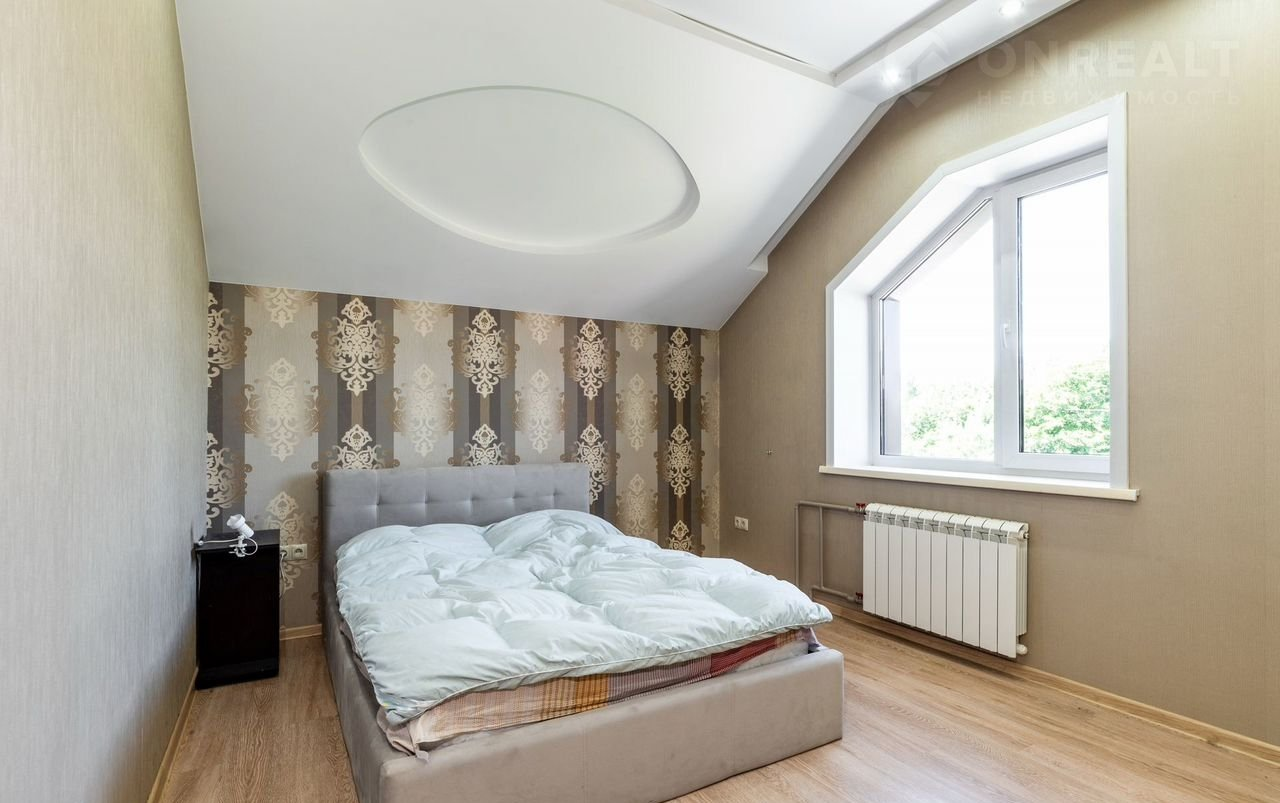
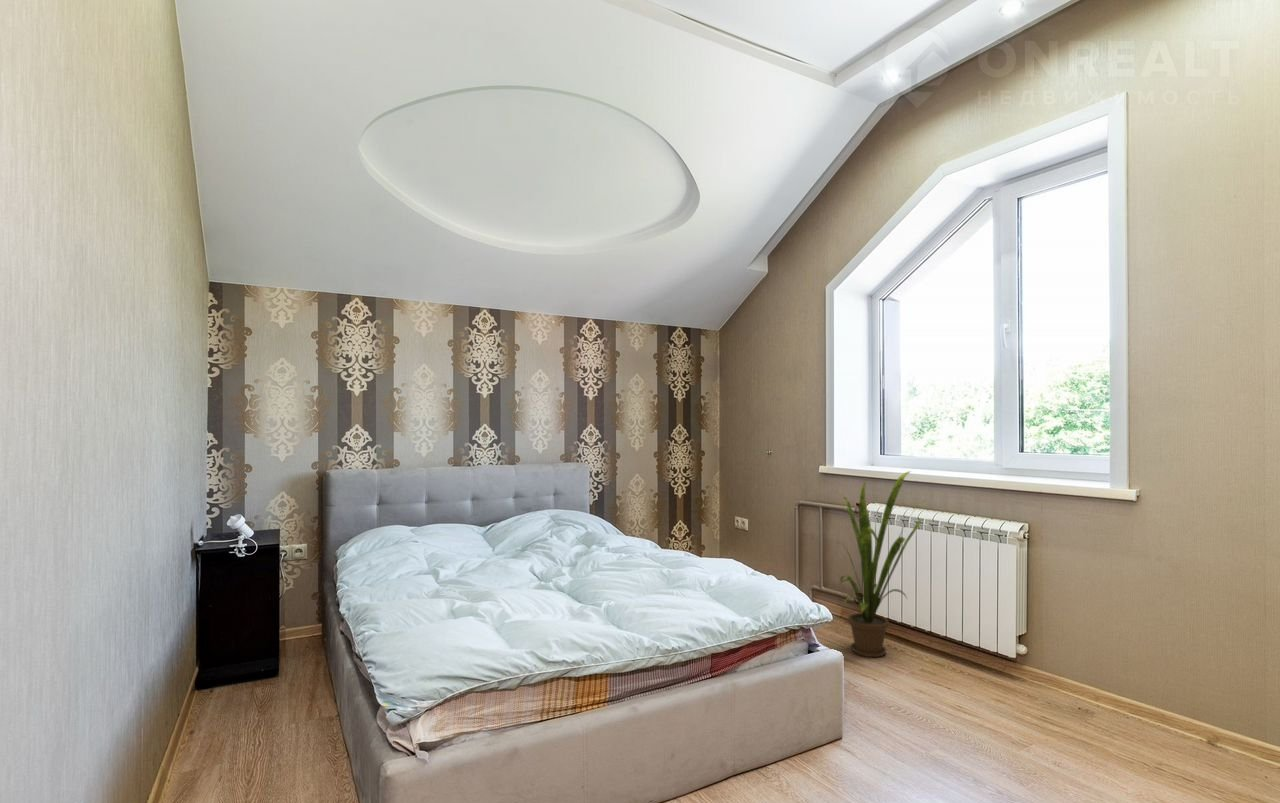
+ house plant [834,470,926,658]
